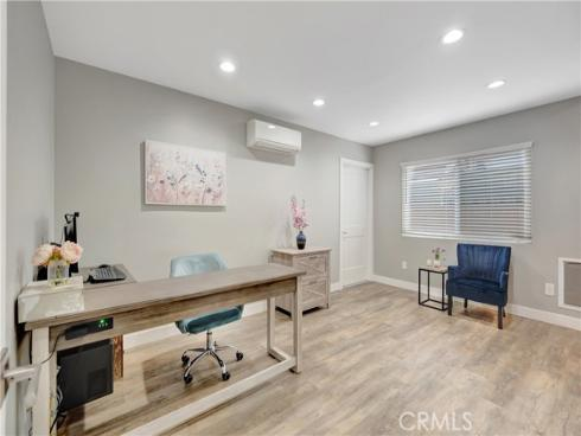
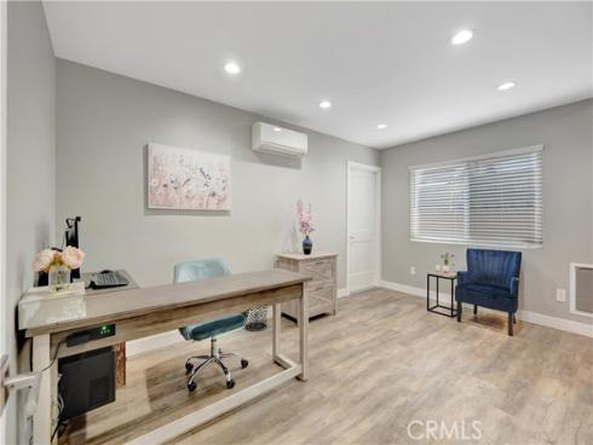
+ waste bin [243,306,270,333]
